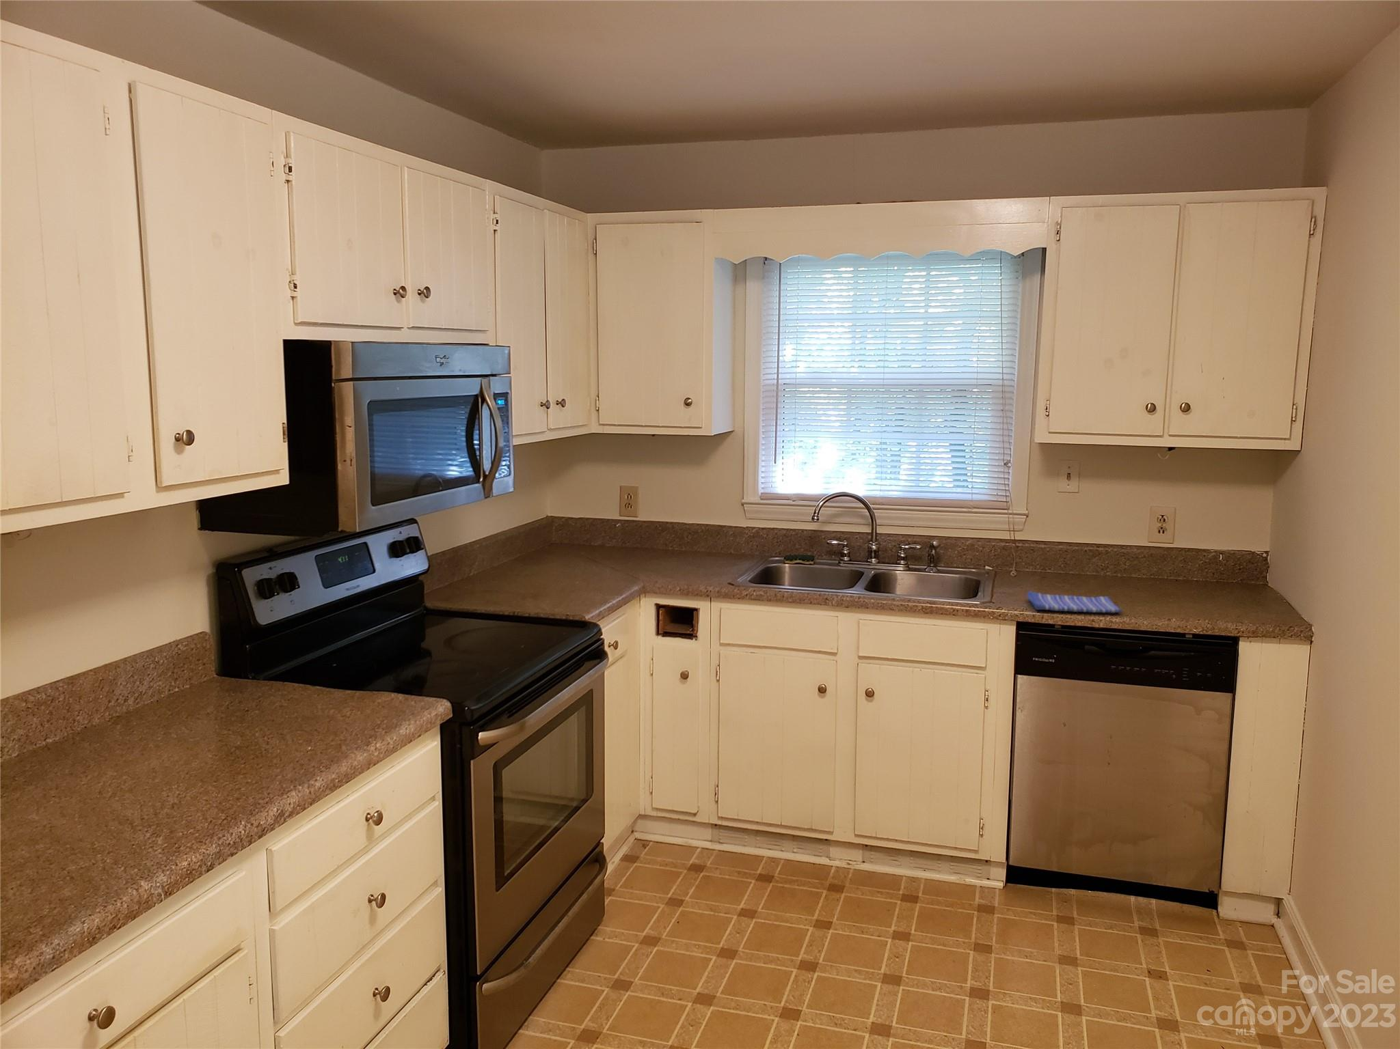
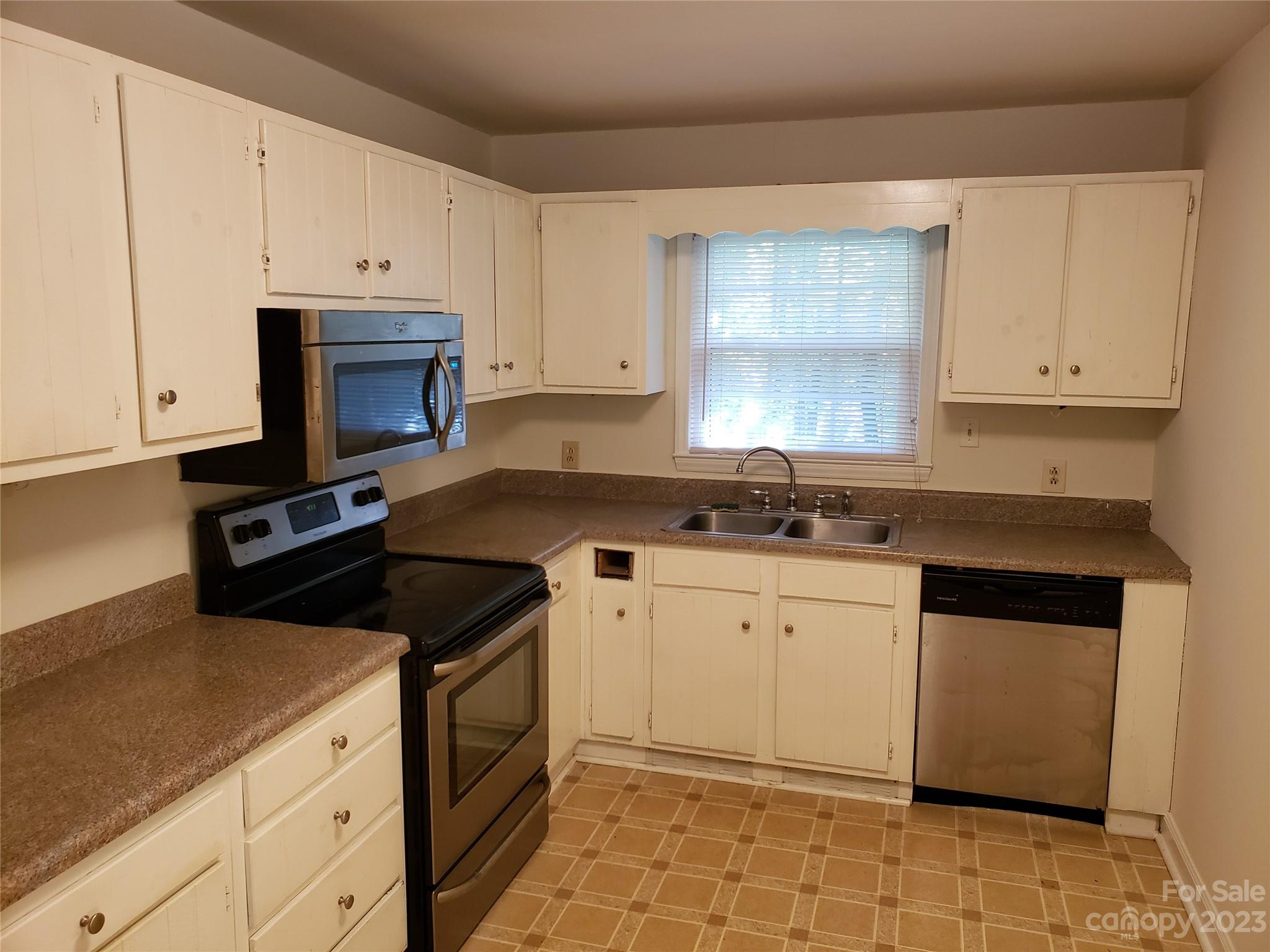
- dish towel [1026,591,1123,614]
